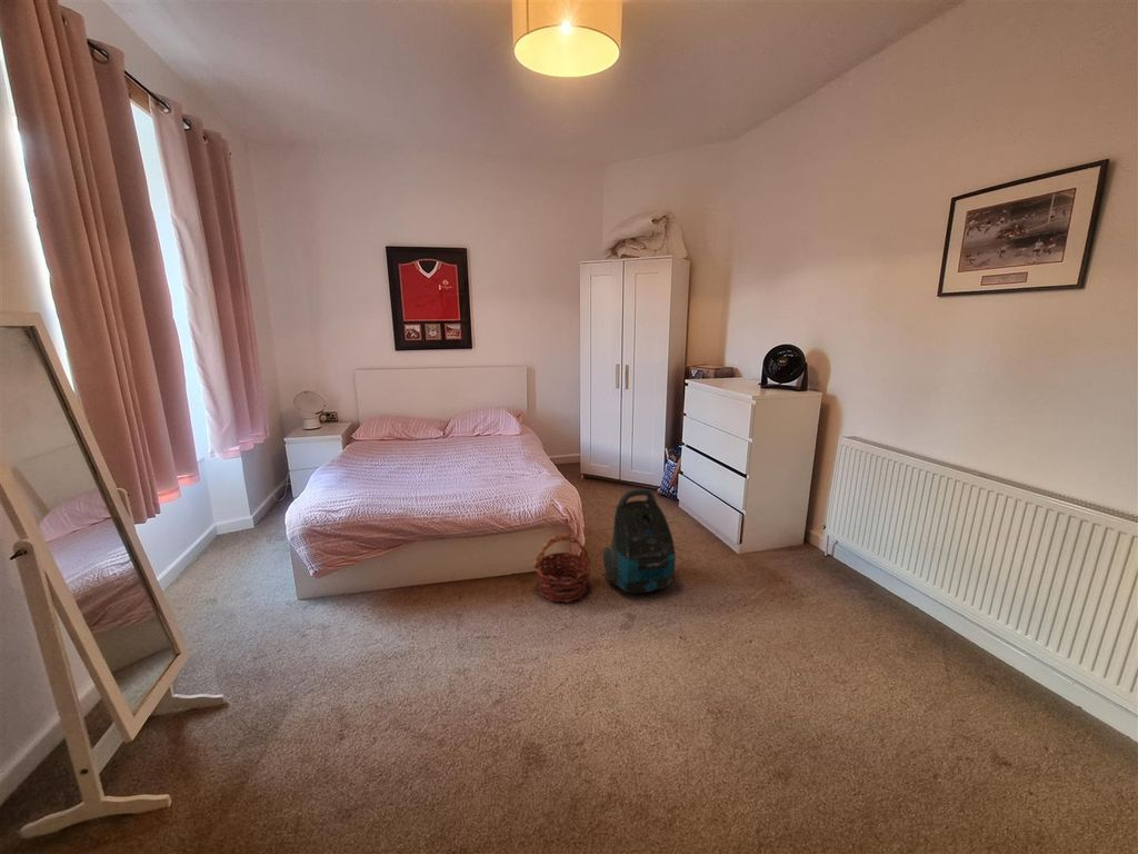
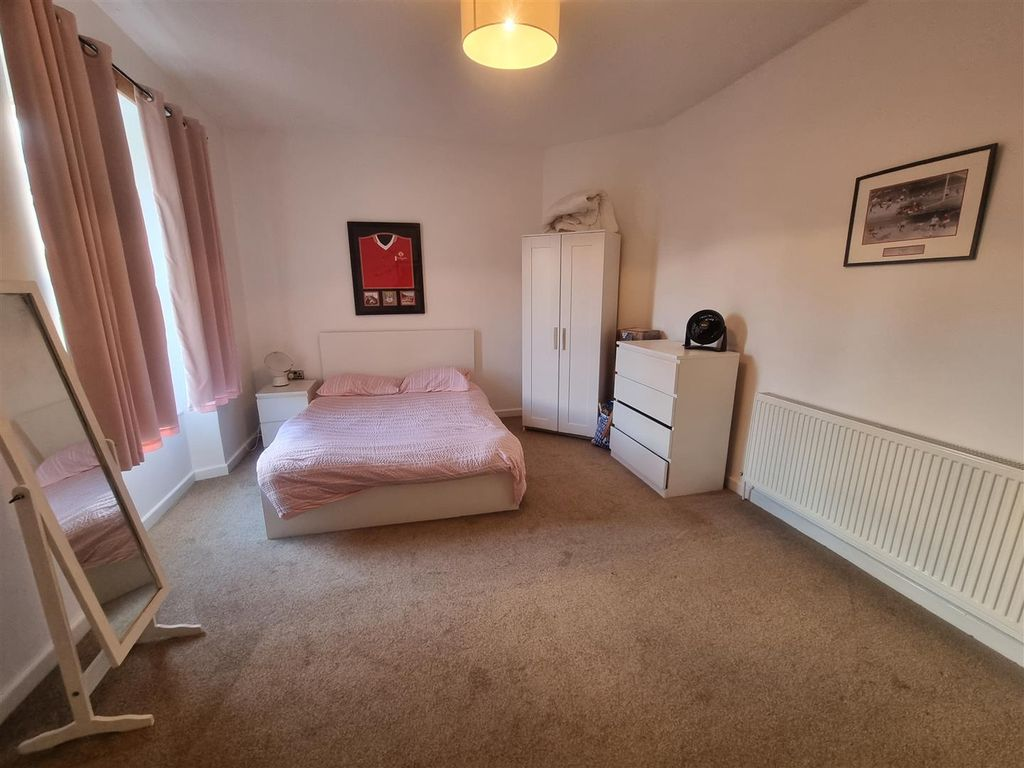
- vacuum cleaner [602,488,677,594]
- basket [532,534,592,603]
